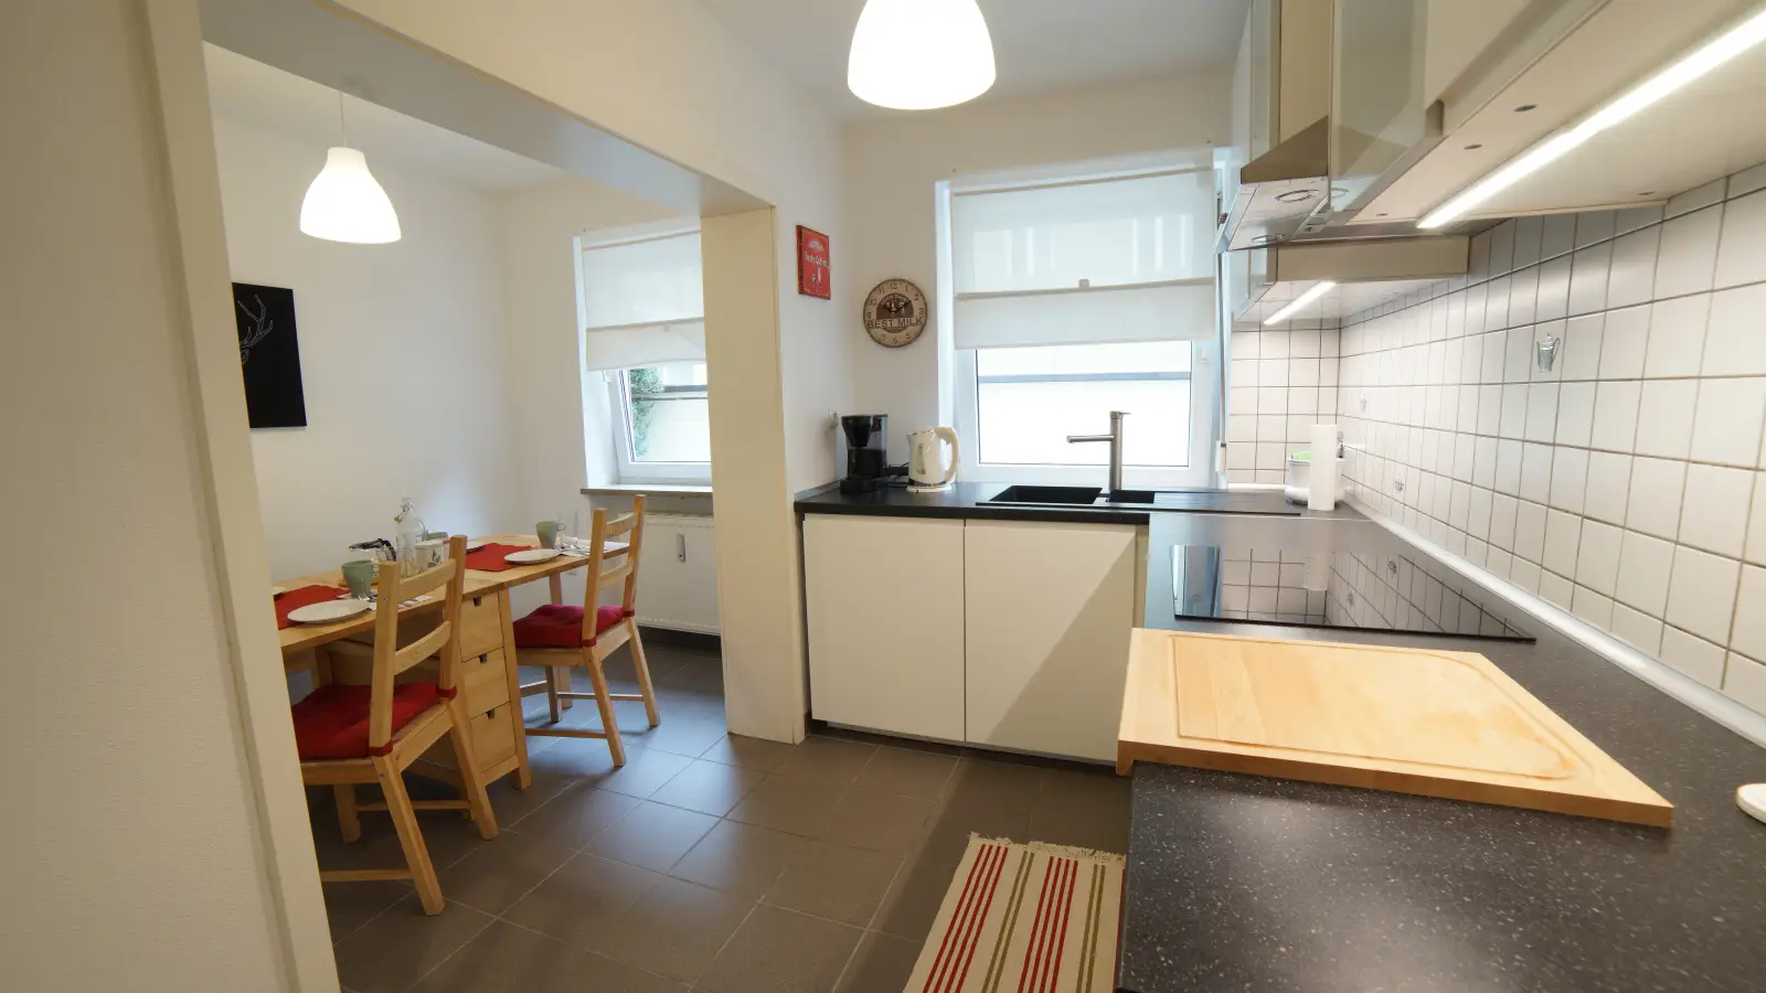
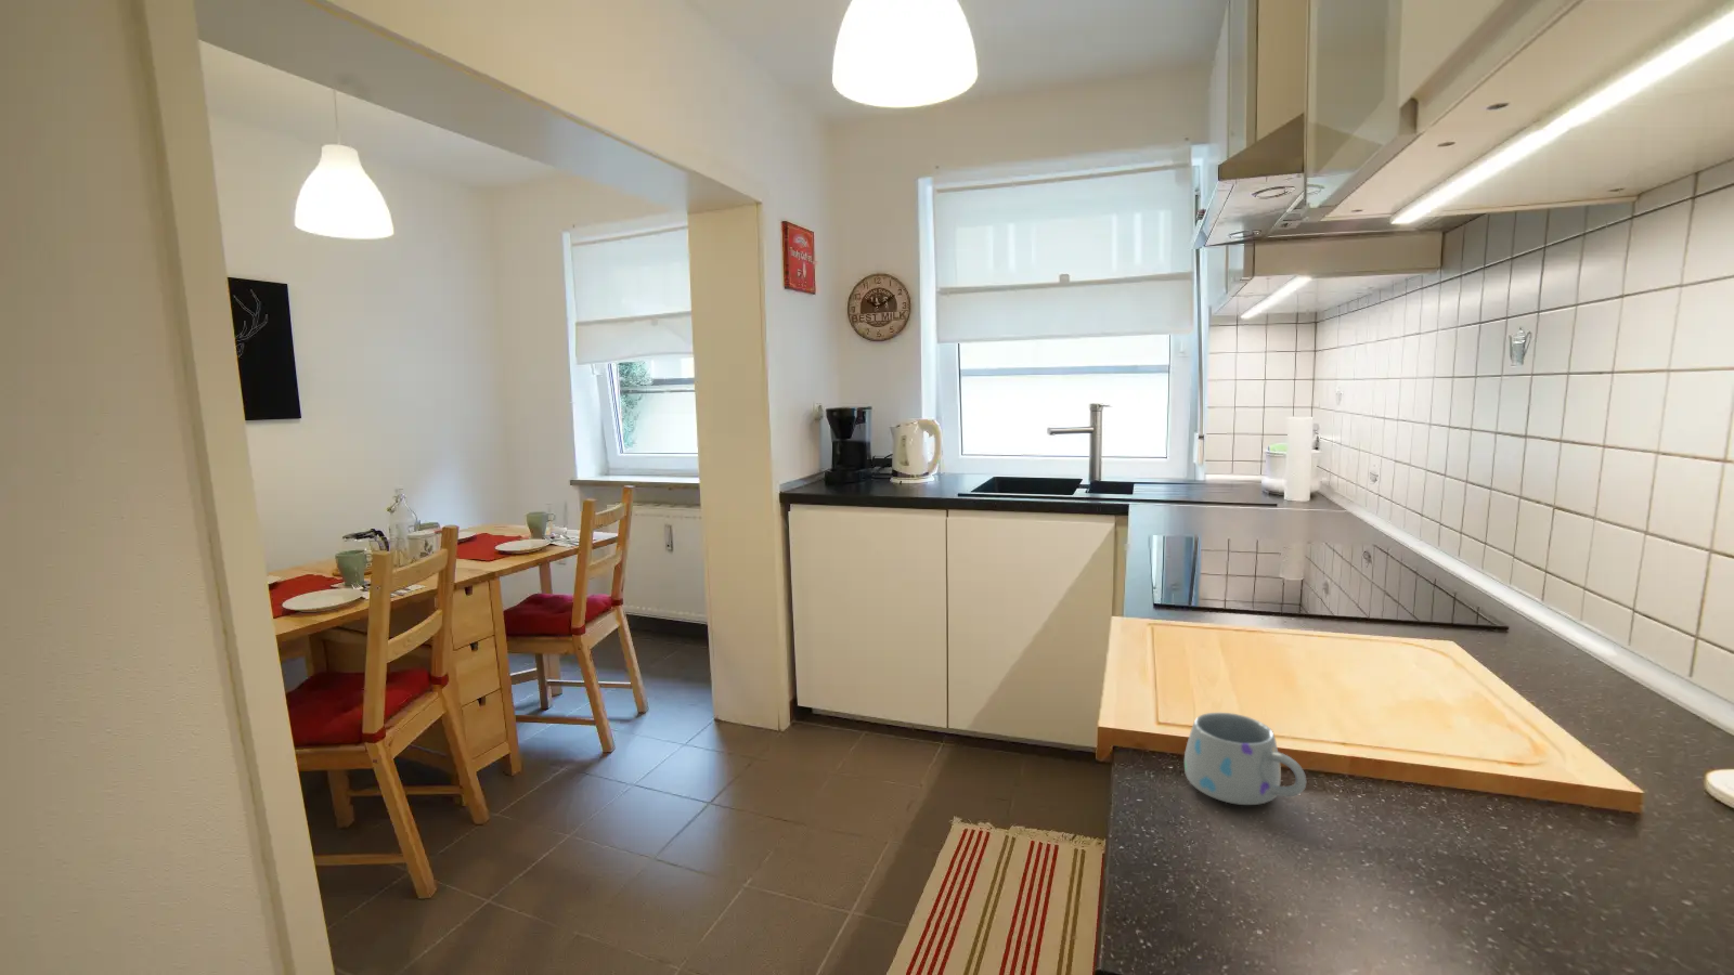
+ mug [1184,712,1306,806]
